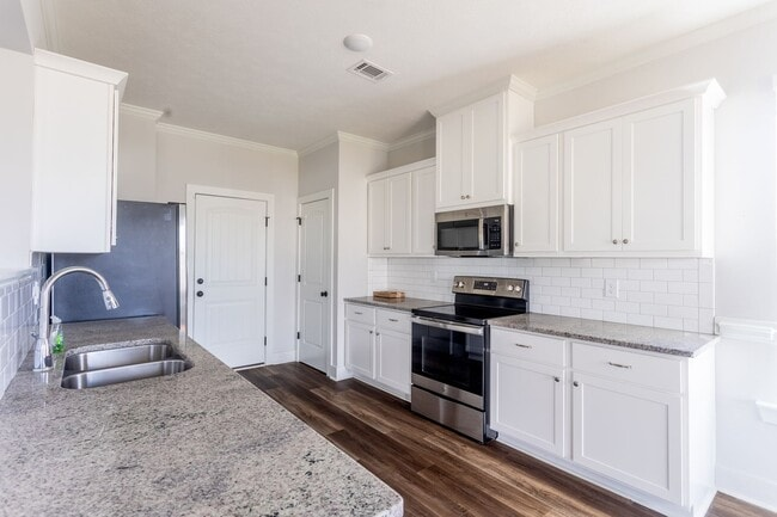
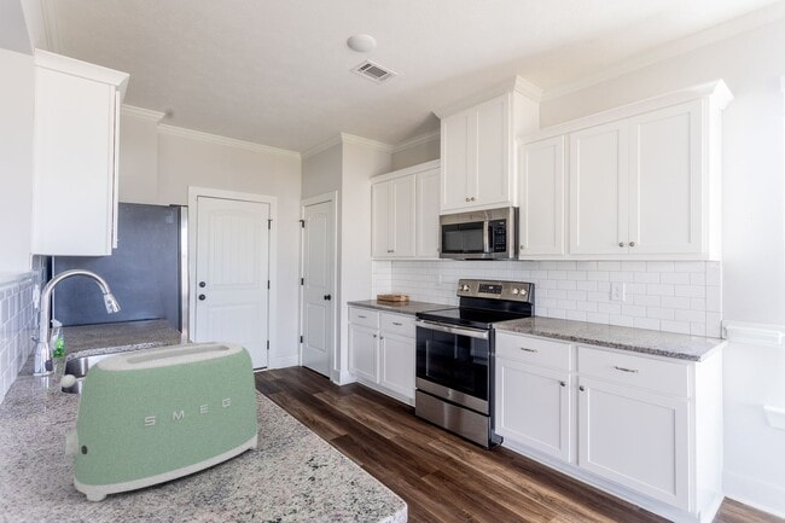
+ toaster [59,341,258,502]
